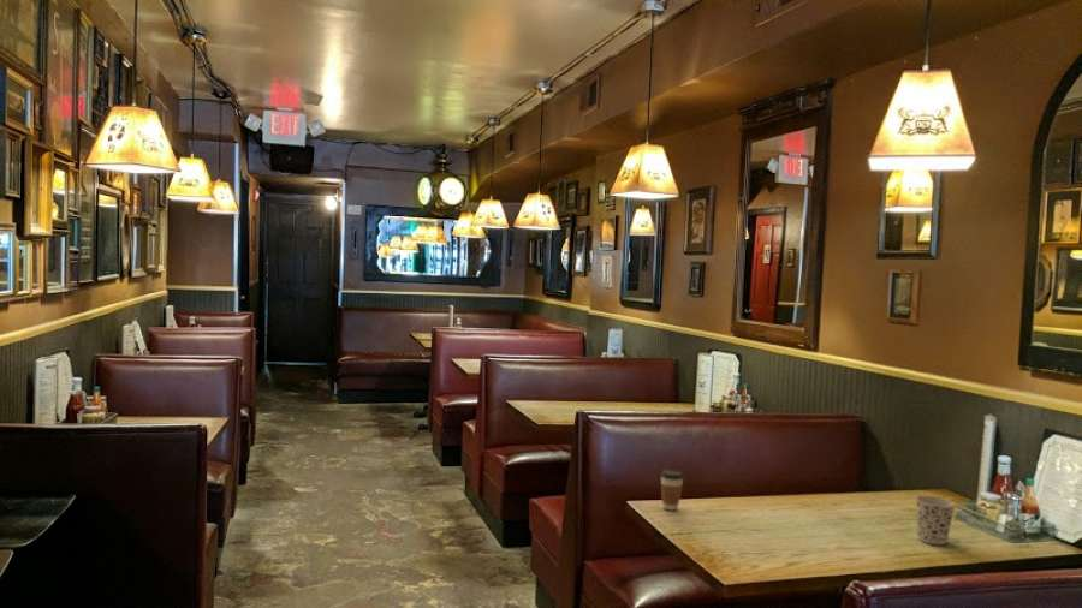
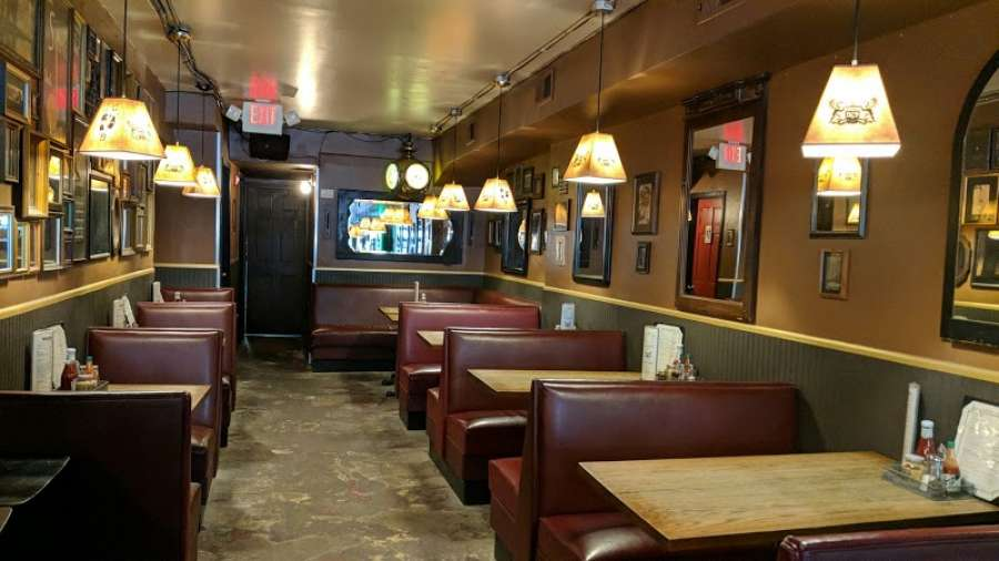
- coffee cup [660,467,685,512]
- cup [915,495,957,546]
